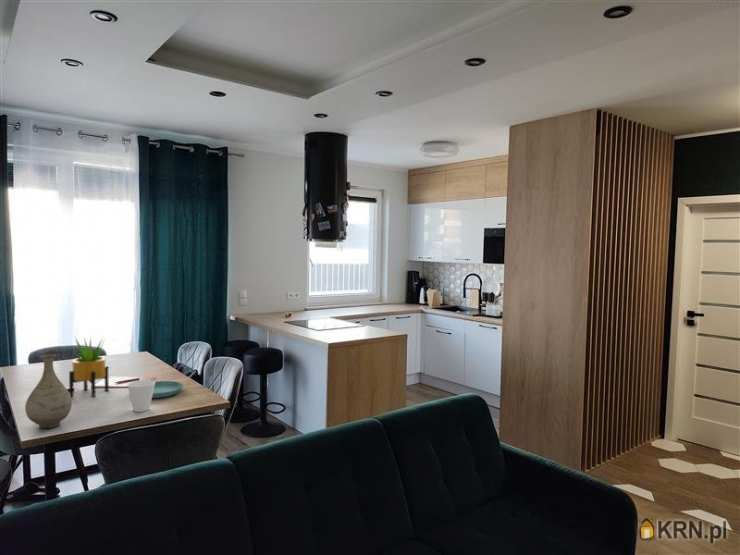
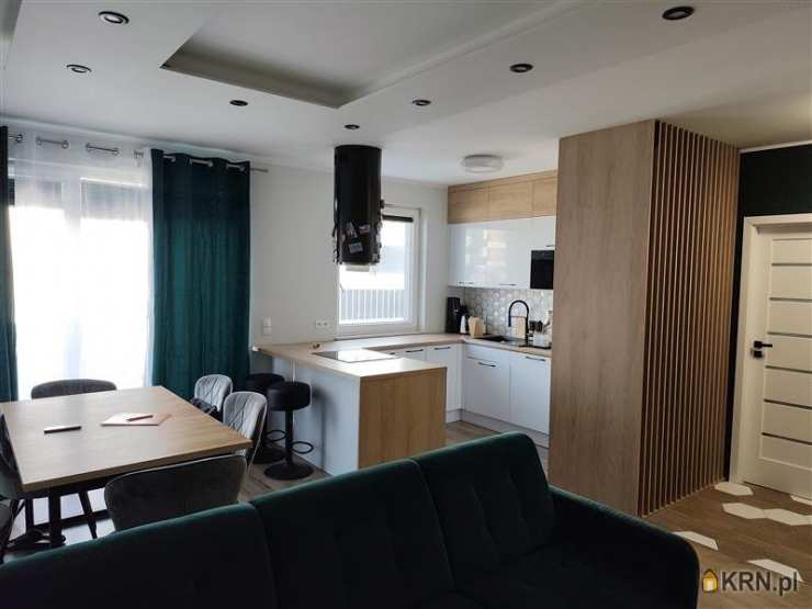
- cup [126,379,156,413]
- potted plant [68,334,110,398]
- vase [24,353,73,429]
- saucer [152,380,184,399]
